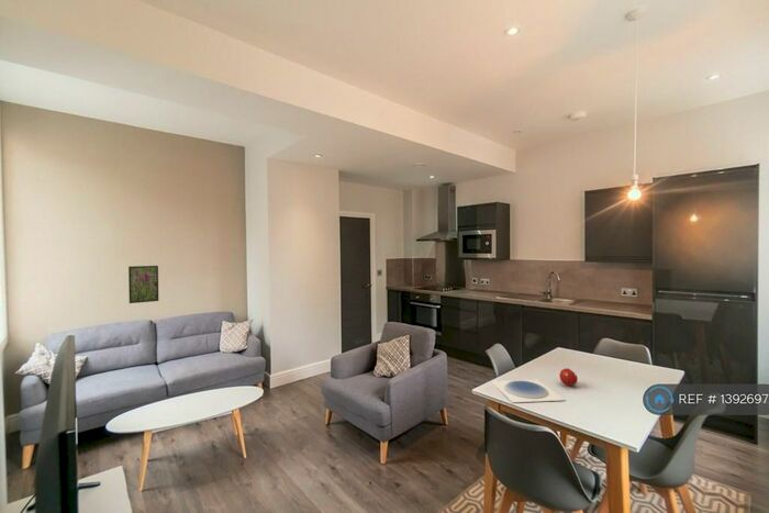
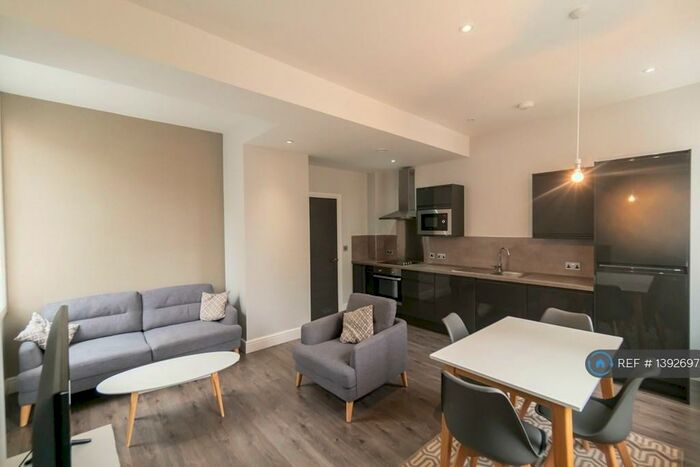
- plate [490,379,566,403]
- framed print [127,265,159,304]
- fruit [558,367,579,387]
